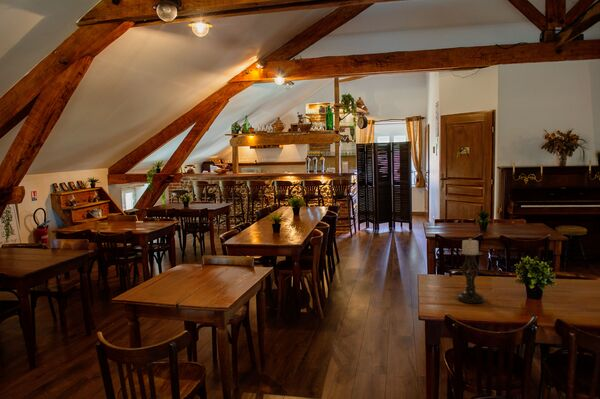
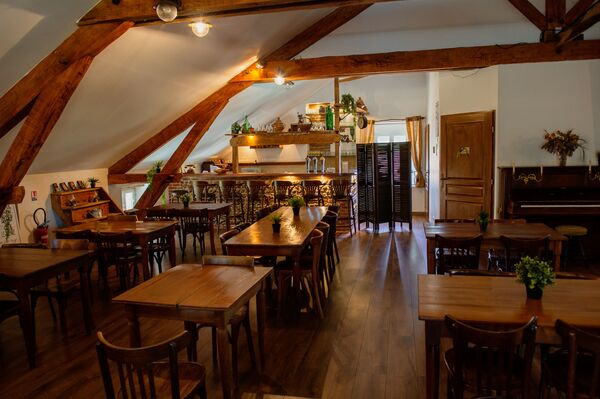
- candle holder [456,237,486,304]
